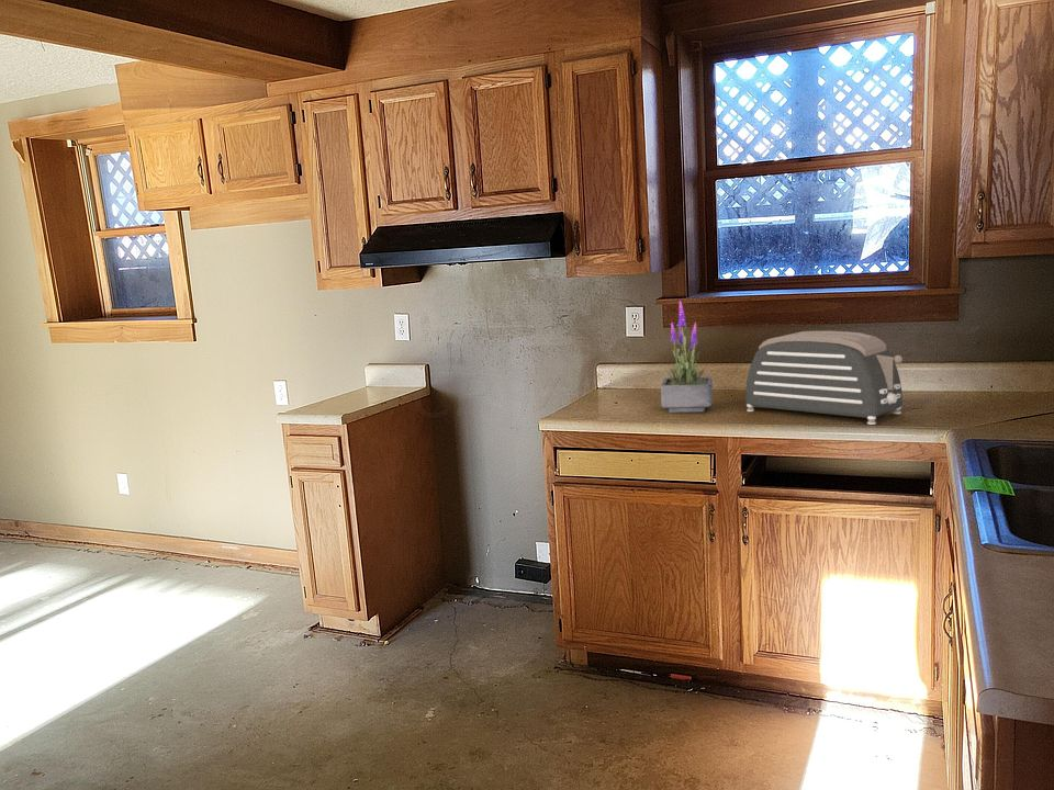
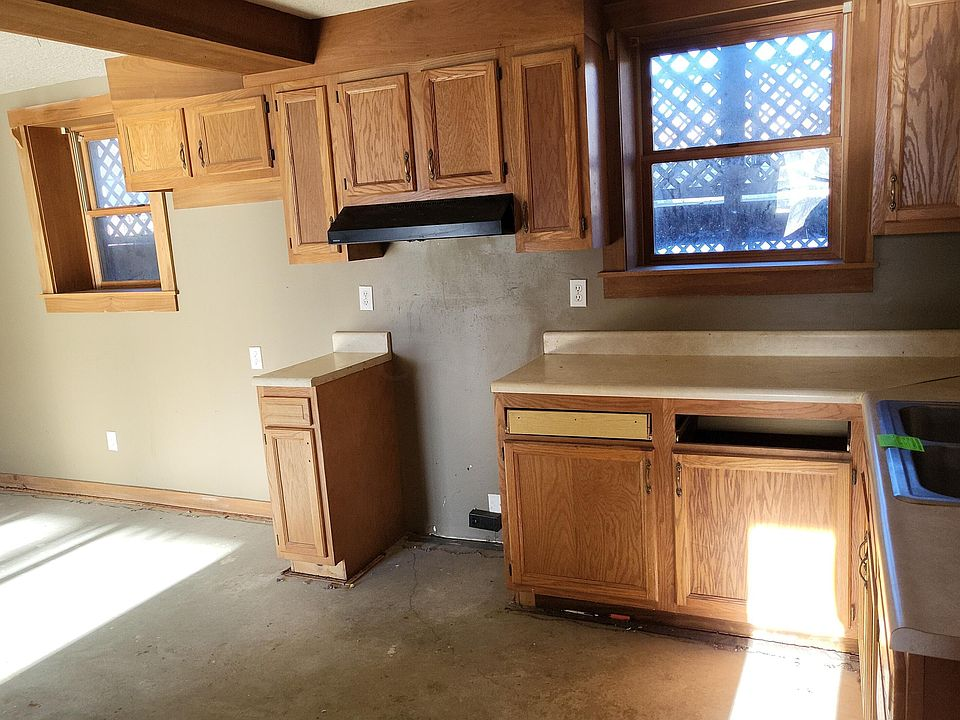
- toaster [744,330,904,426]
- potted plant [660,300,714,414]
